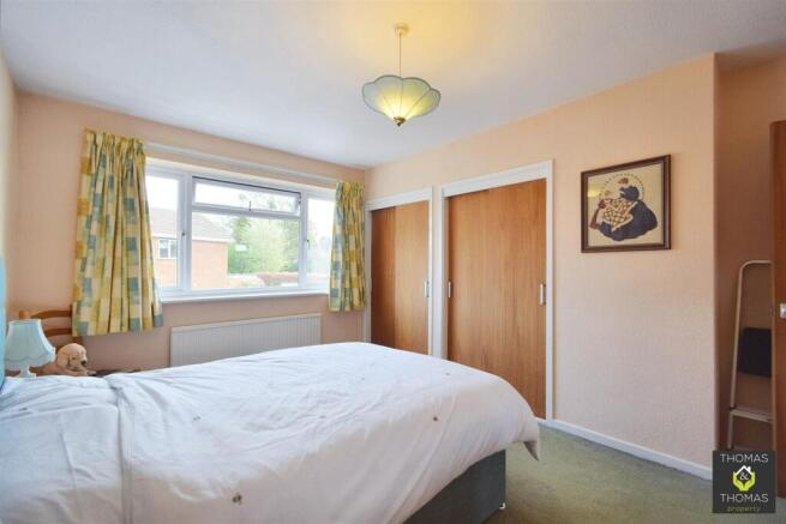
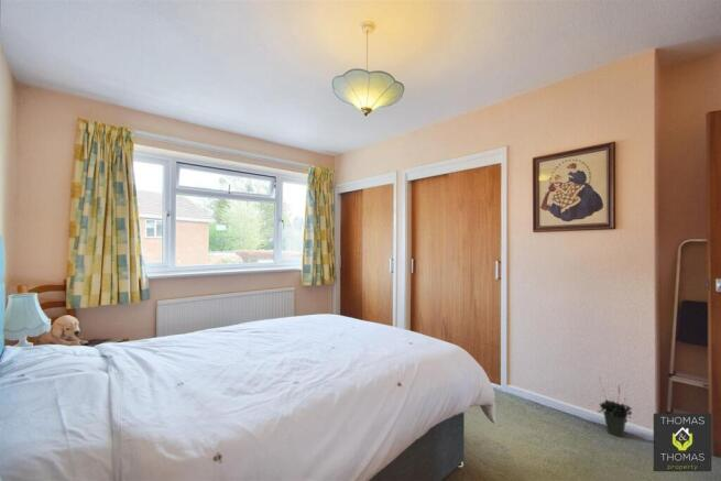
+ potted plant [598,376,633,438]
